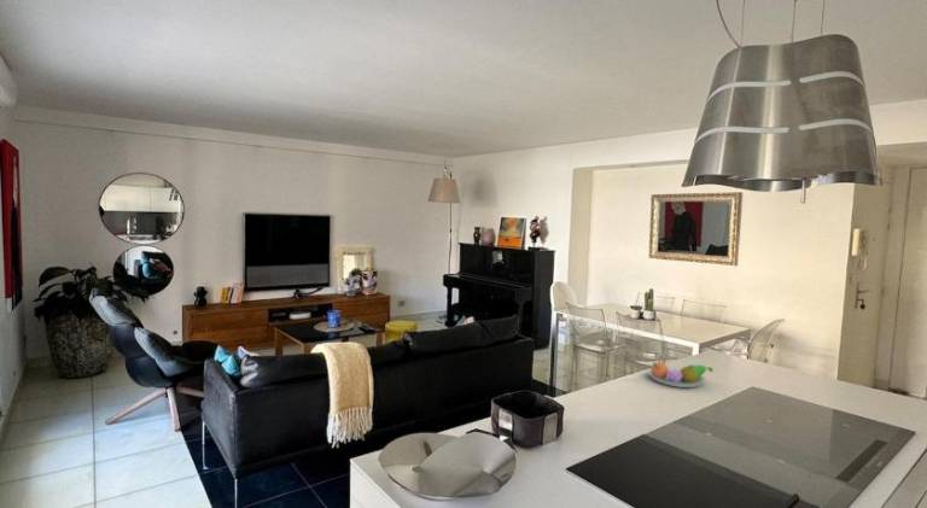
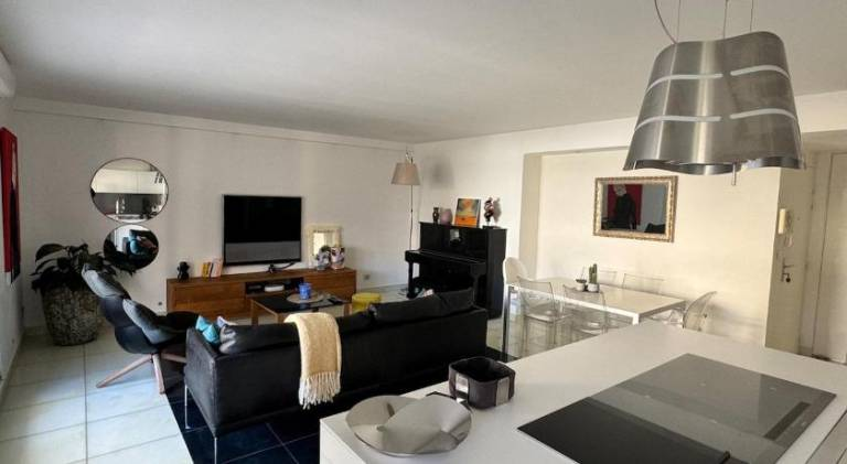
- fruit bowl [646,361,715,389]
